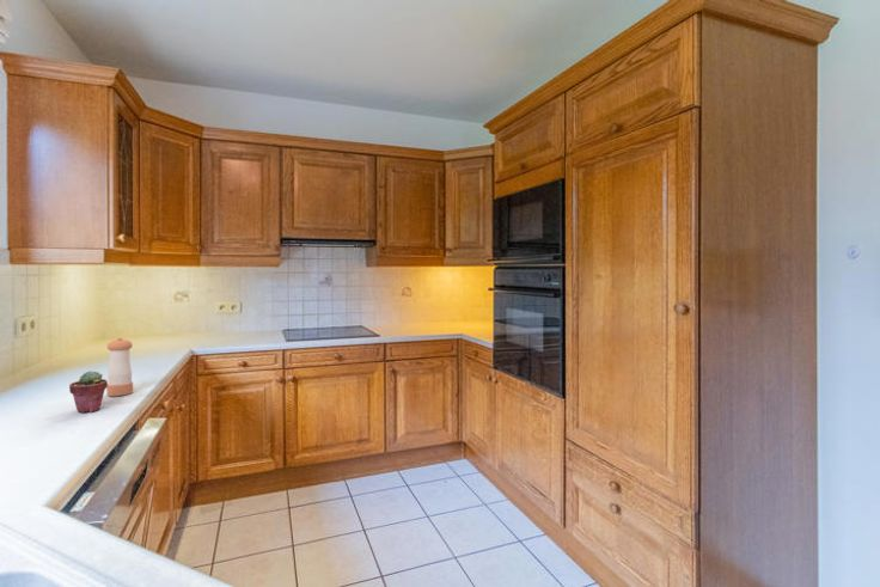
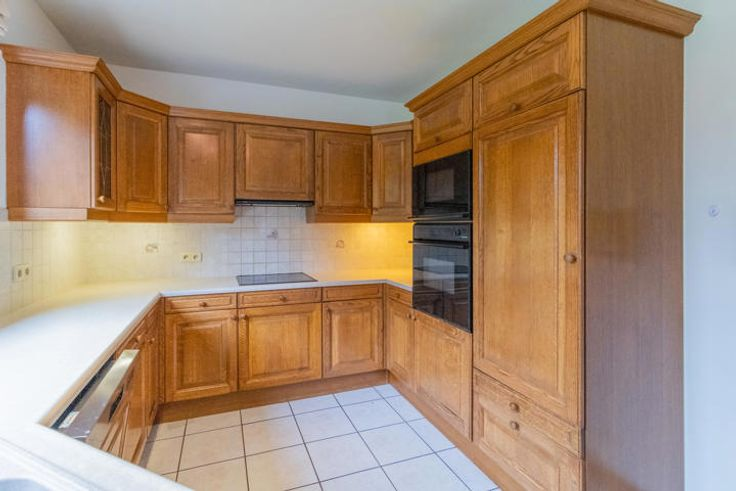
- potted succulent [68,369,109,414]
- pepper shaker [105,337,134,397]
